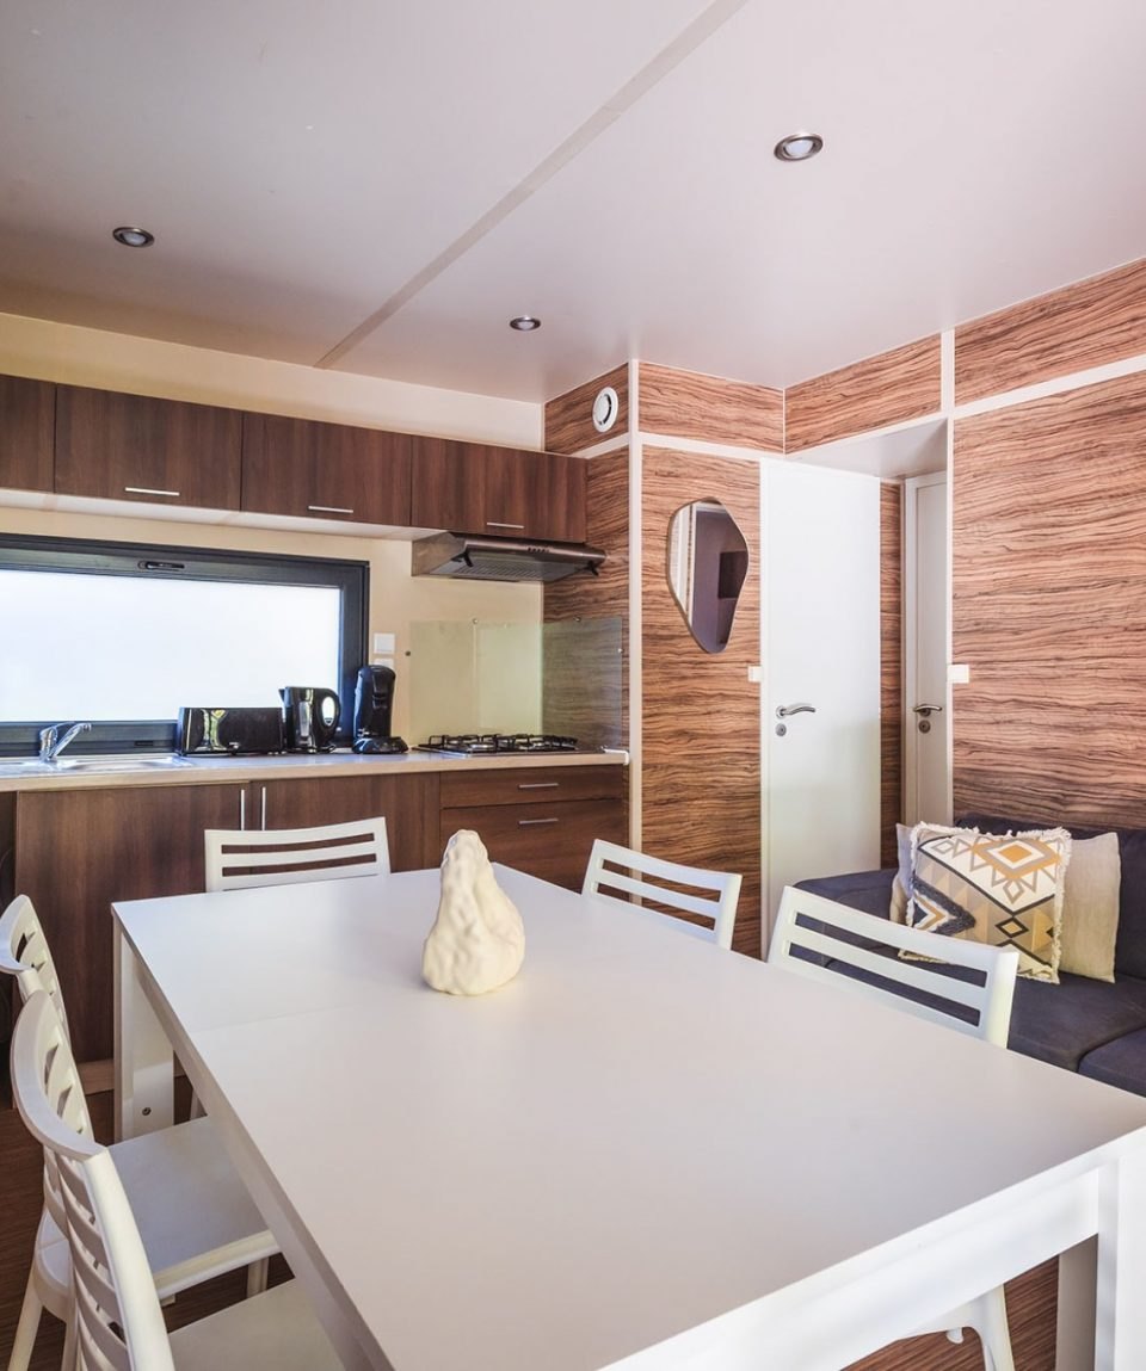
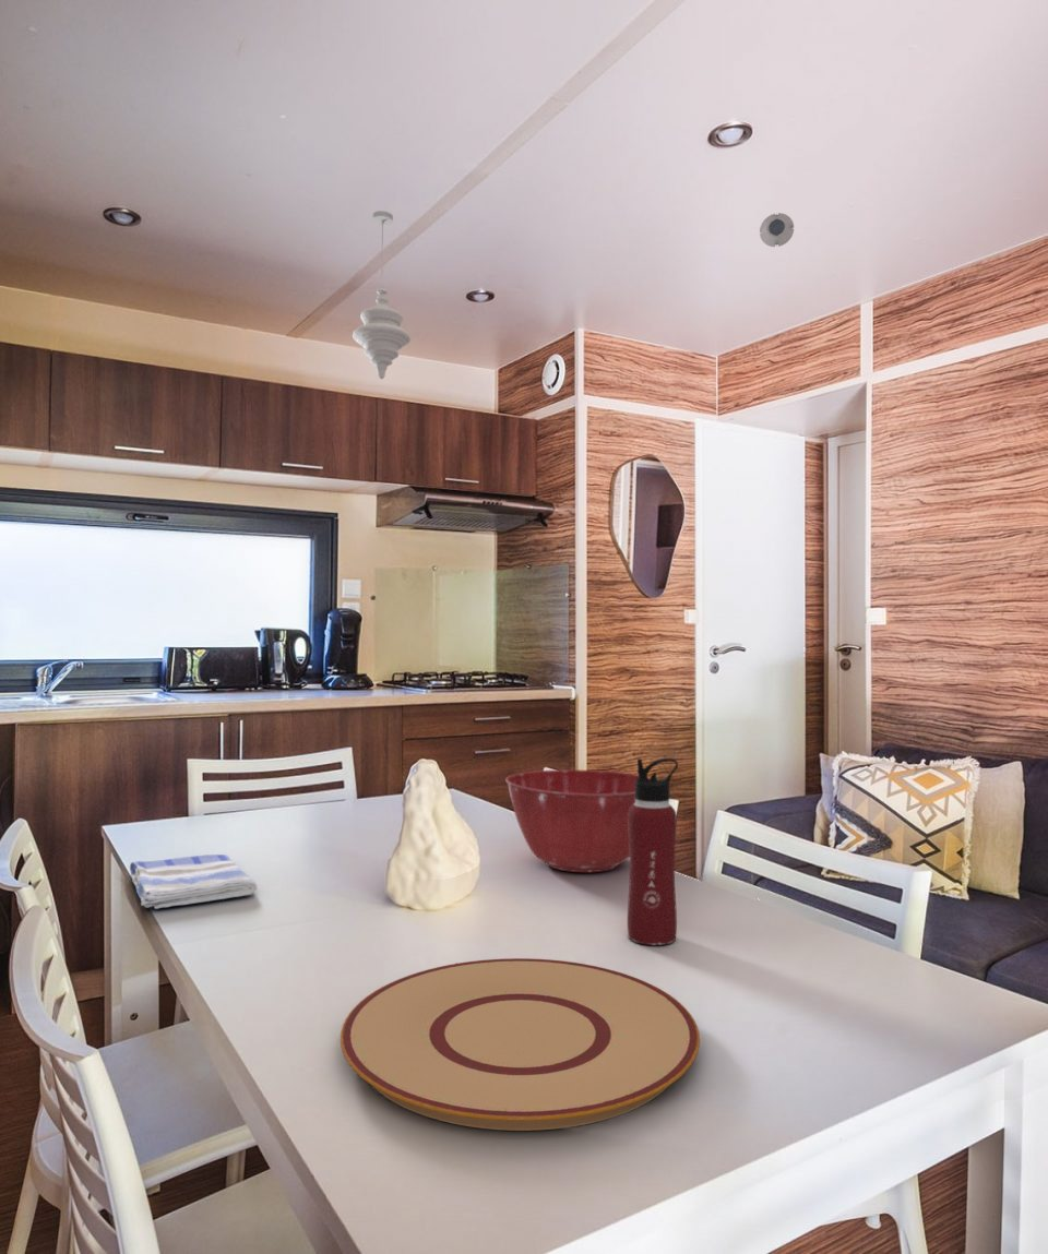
+ mixing bowl [504,768,651,873]
+ smoke detector [759,212,795,248]
+ dish towel [129,853,259,910]
+ plate [340,957,701,1132]
+ pendant light [352,210,412,380]
+ water bottle [627,757,679,946]
